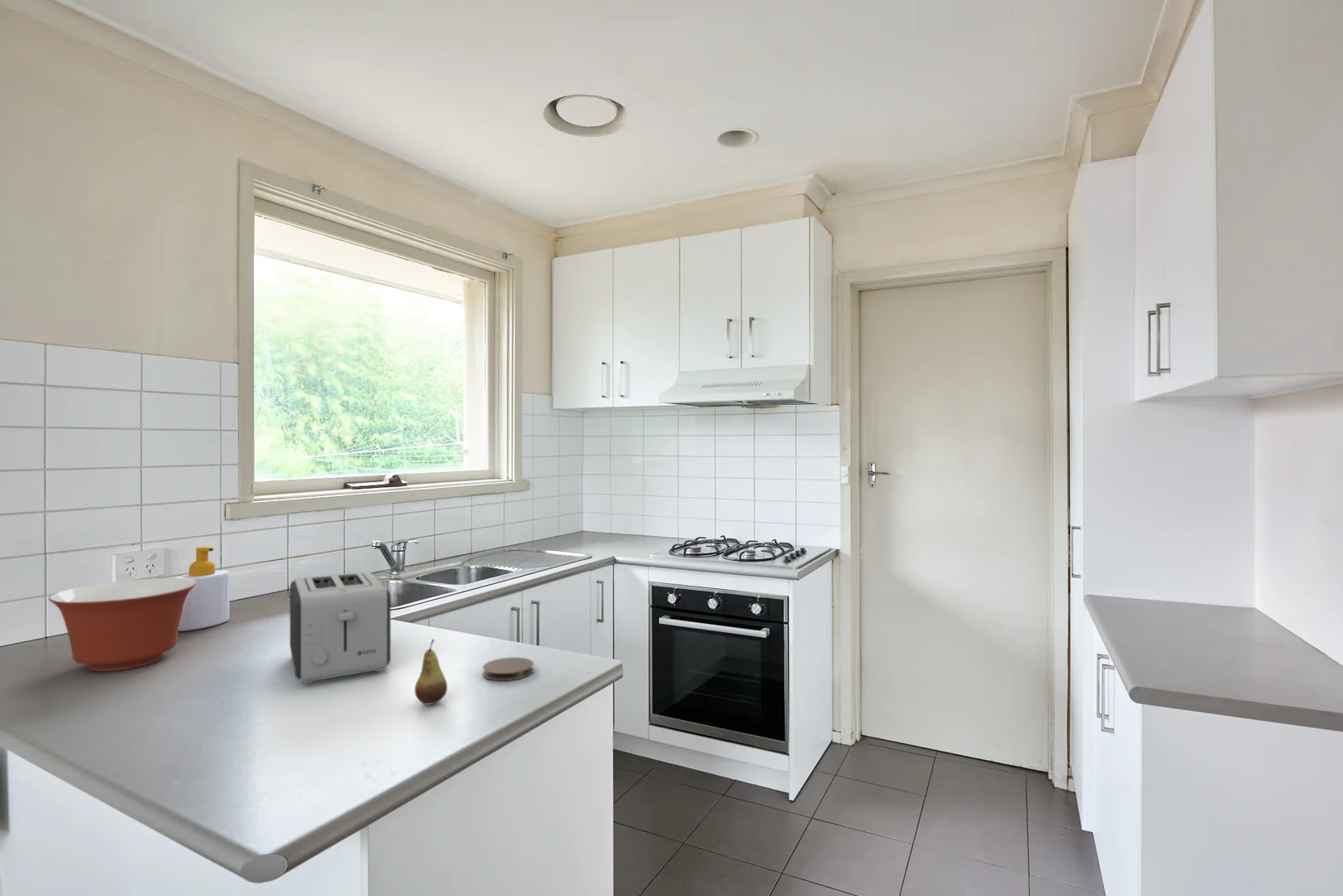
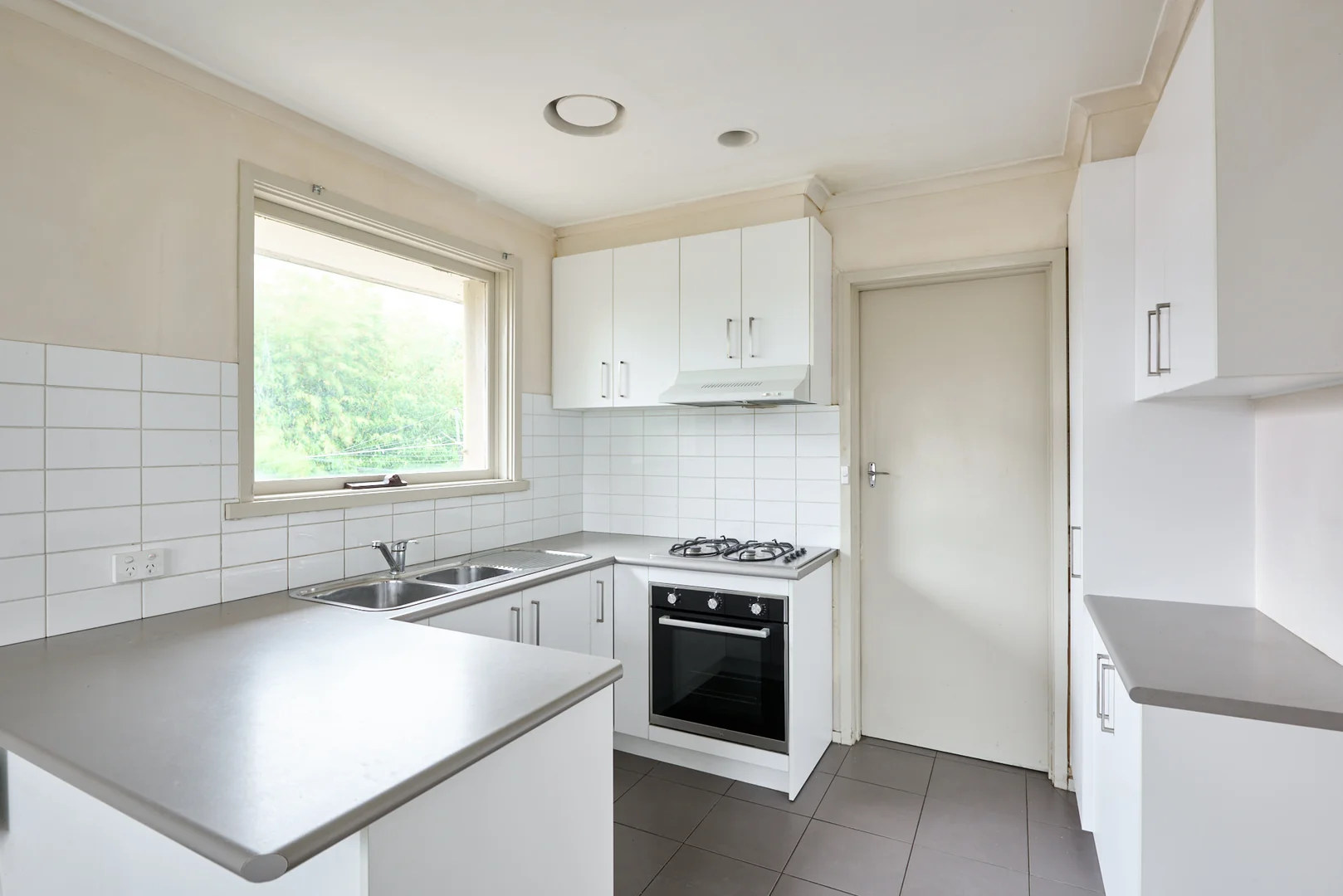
- mixing bowl [47,577,197,672]
- fruit [414,638,448,706]
- soap bottle [175,546,230,632]
- toaster [289,571,392,684]
- coaster [482,656,535,681]
